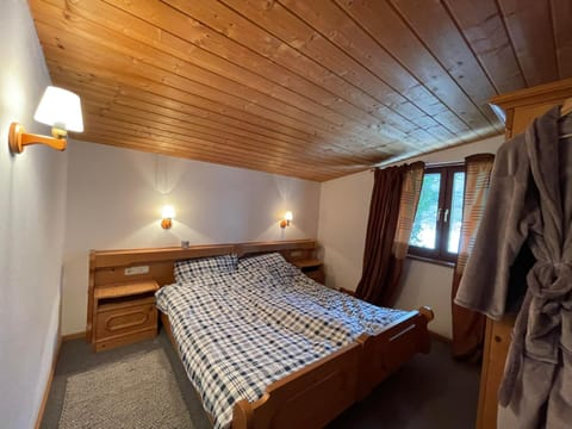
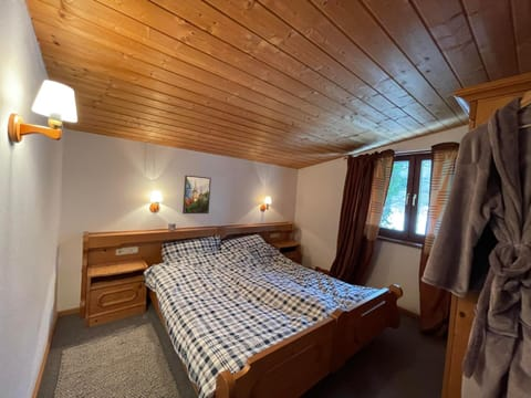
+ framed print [181,175,212,214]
